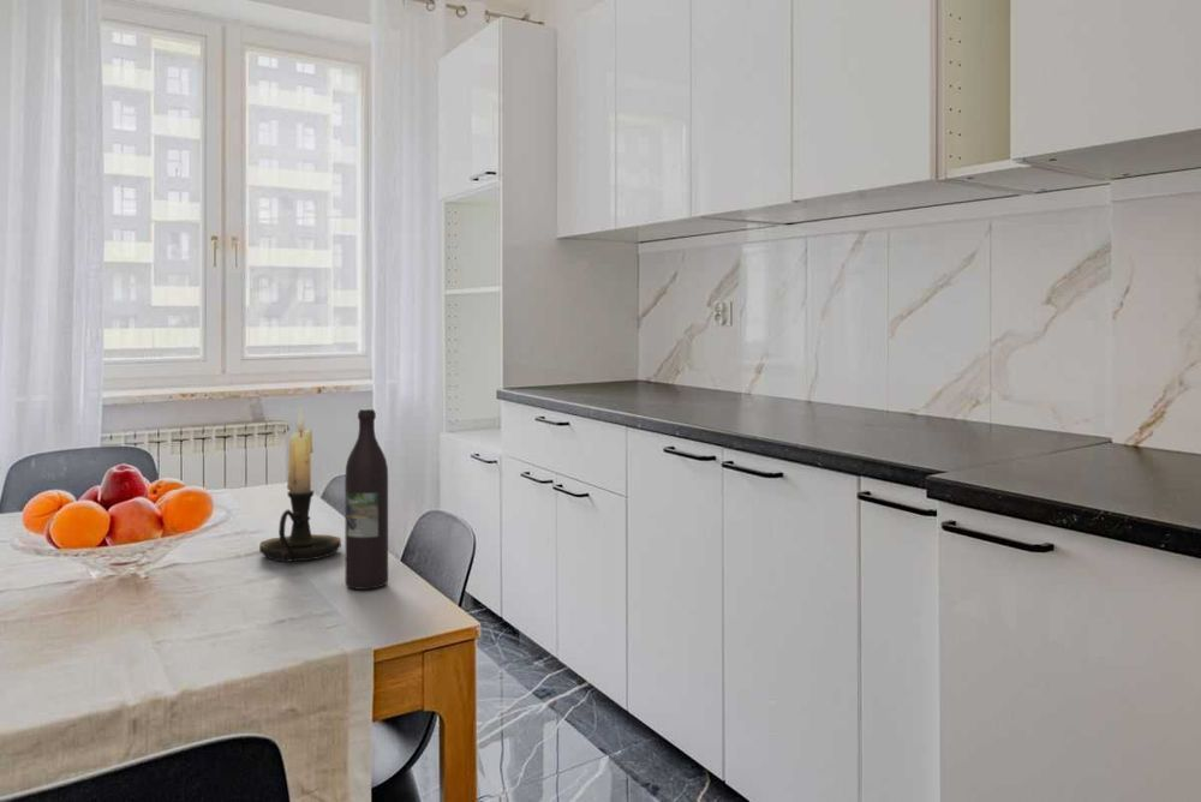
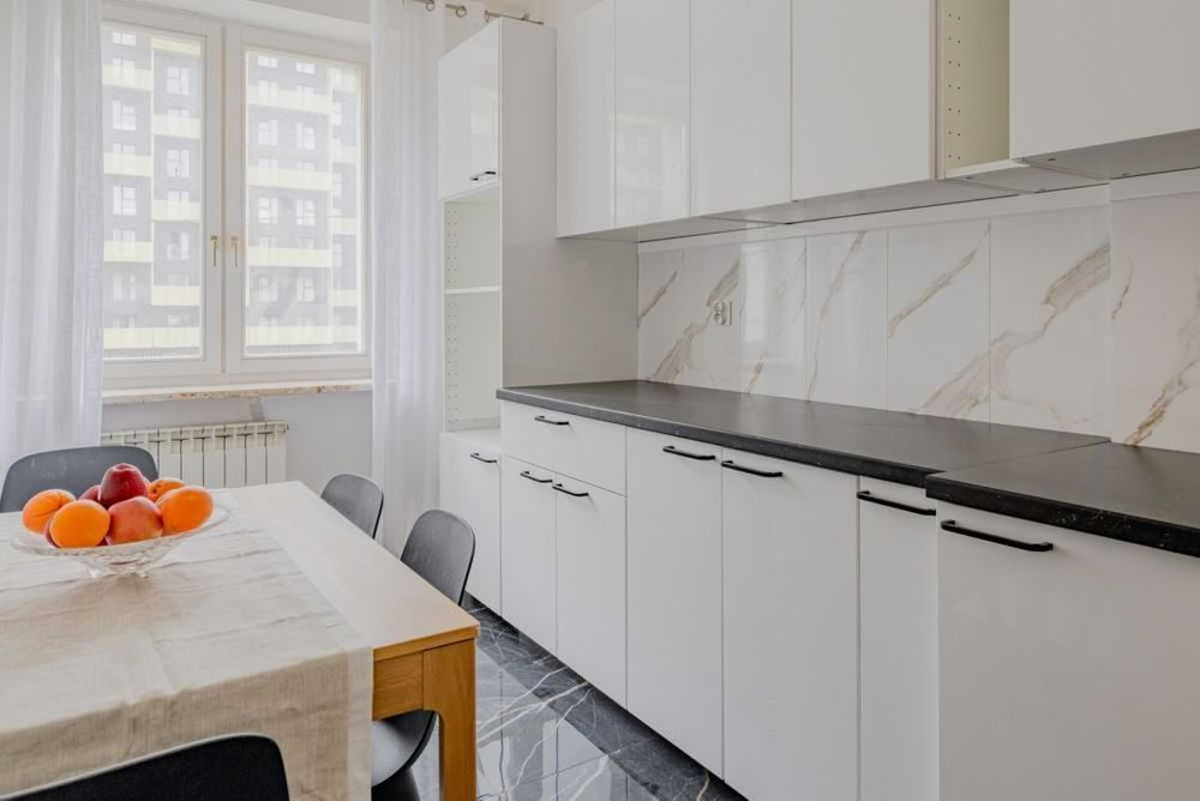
- candle holder [258,408,342,564]
- wine bottle [343,408,389,591]
